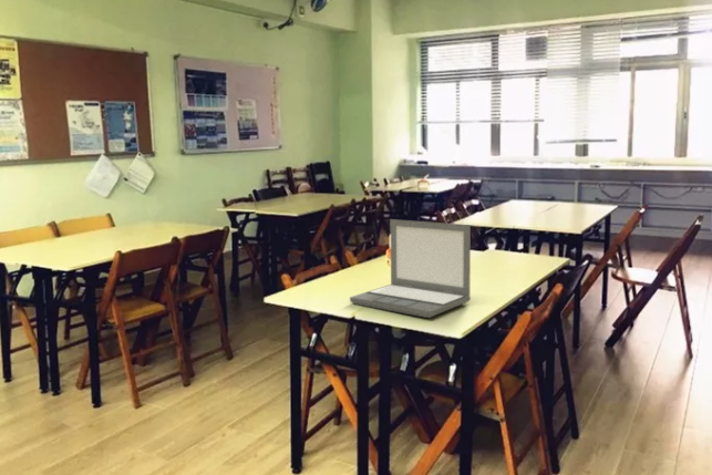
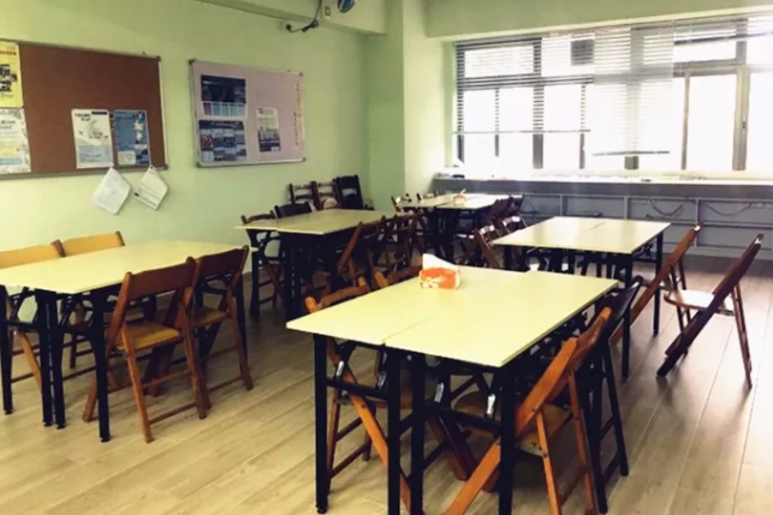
- laptop [349,218,472,319]
